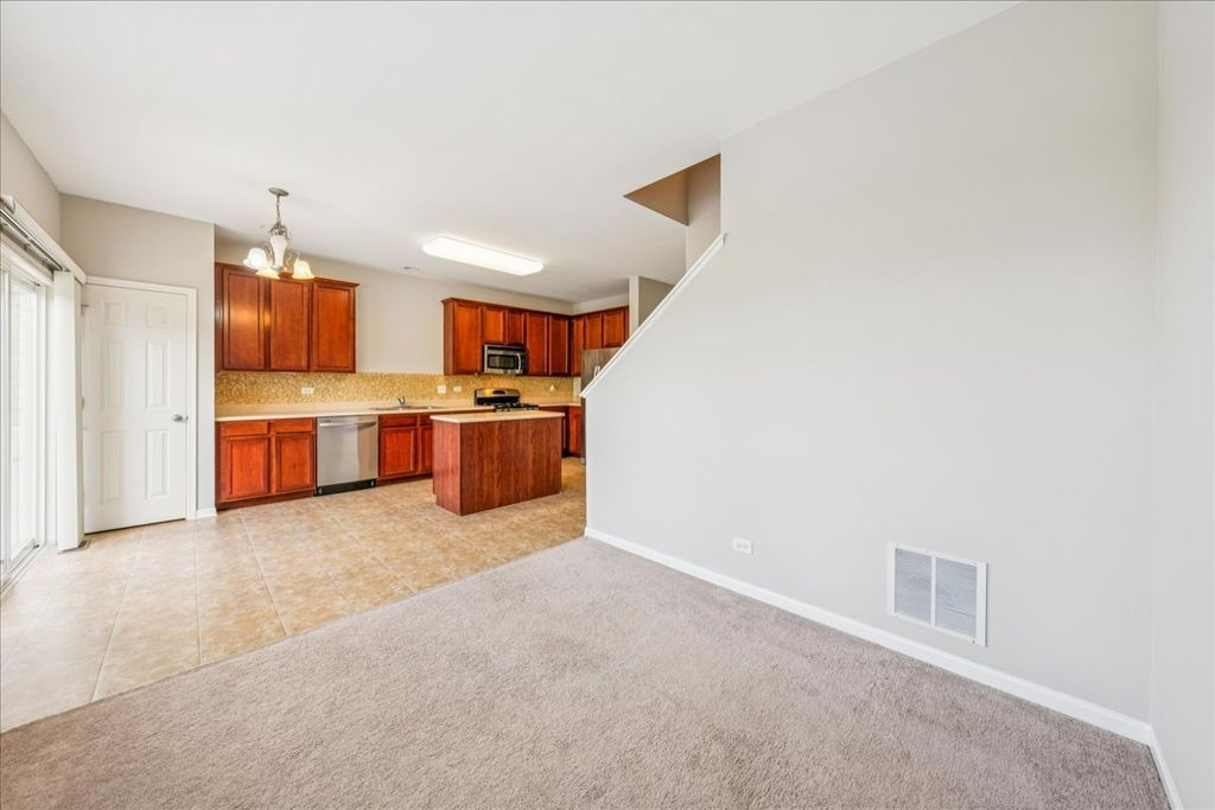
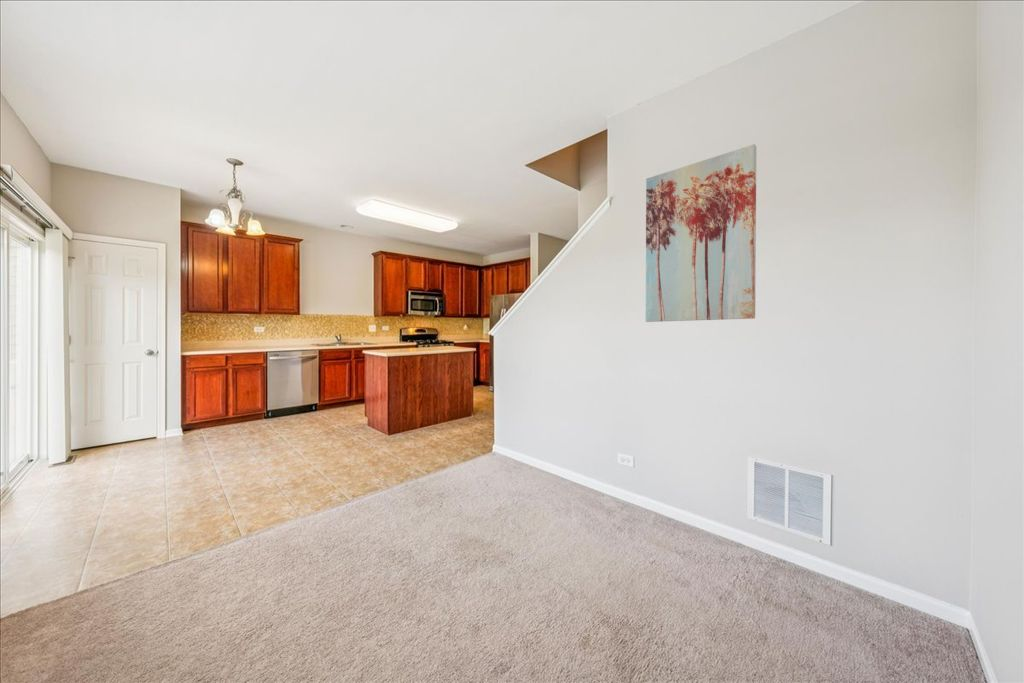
+ wall art [645,143,757,323]
